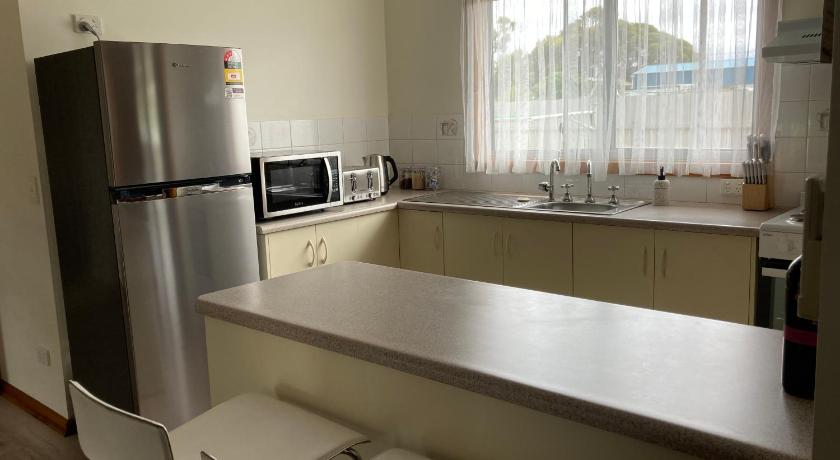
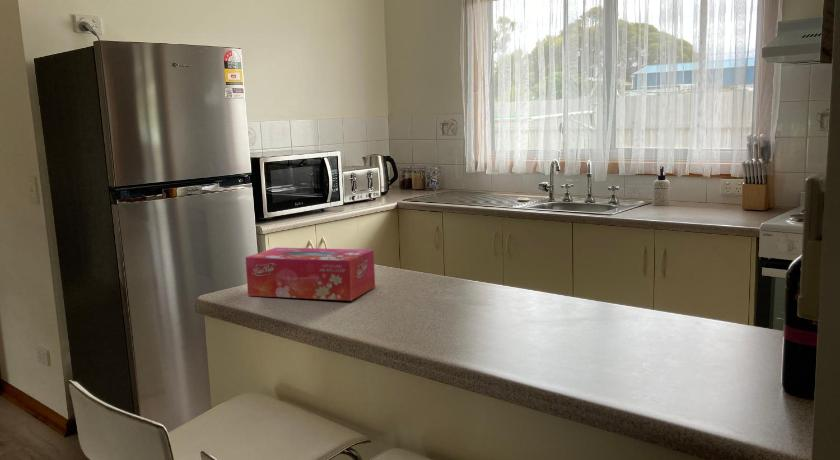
+ tissue box [244,247,376,302]
